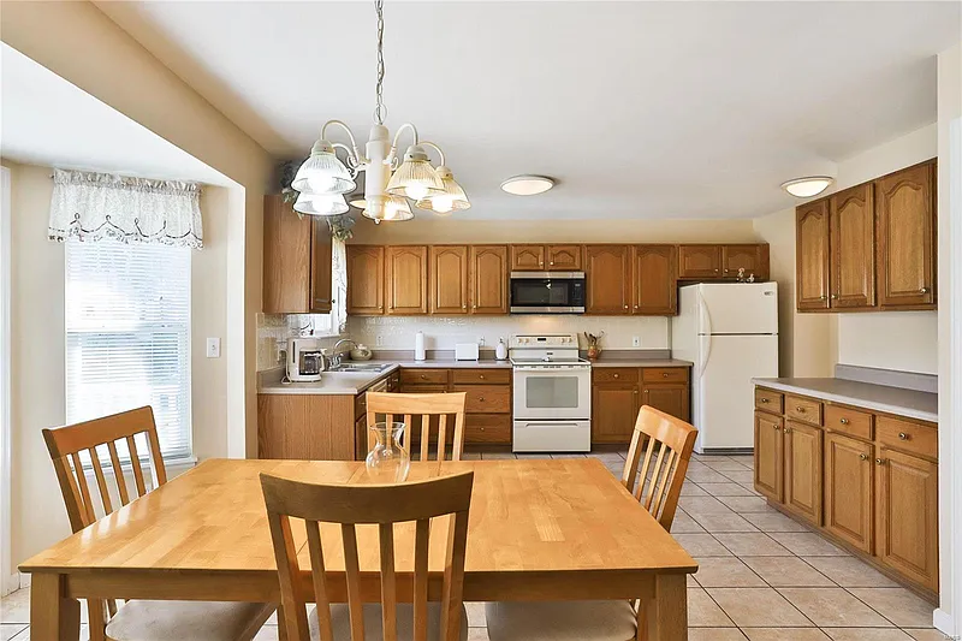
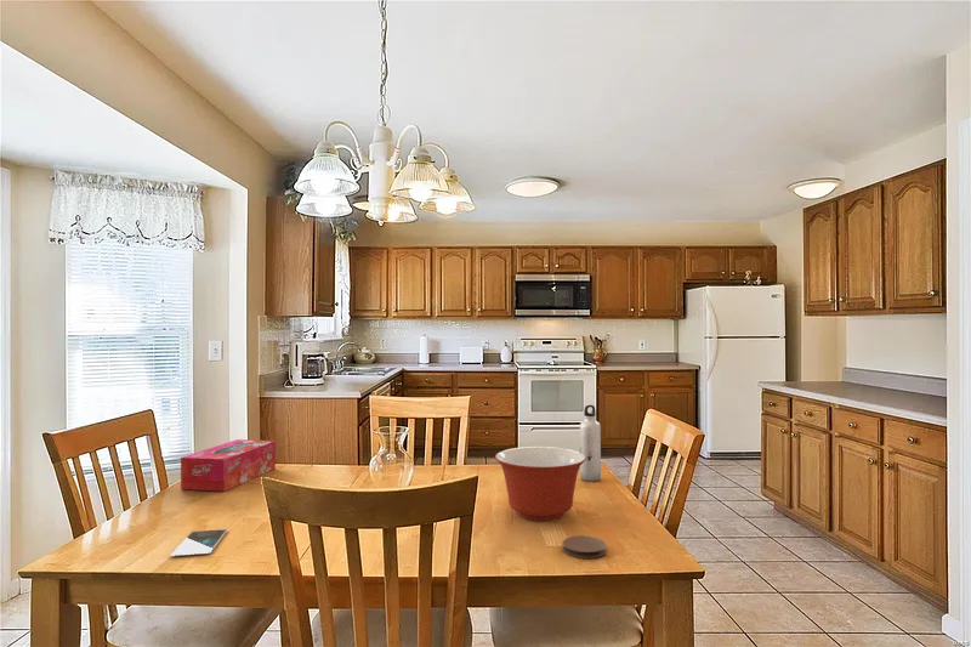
+ mixing bowl [494,445,586,522]
+ water bottle [579,404,602,482]
+ smartphone [169,528,229,557]
+ coaster [562,534,608,560]
+ tissue box [180,438,277,493]
